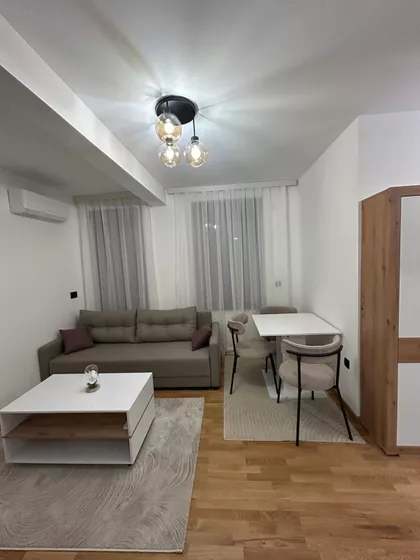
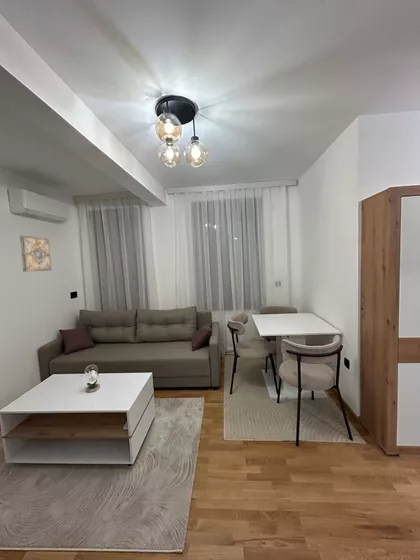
+ wall art [19,234,52,273]
